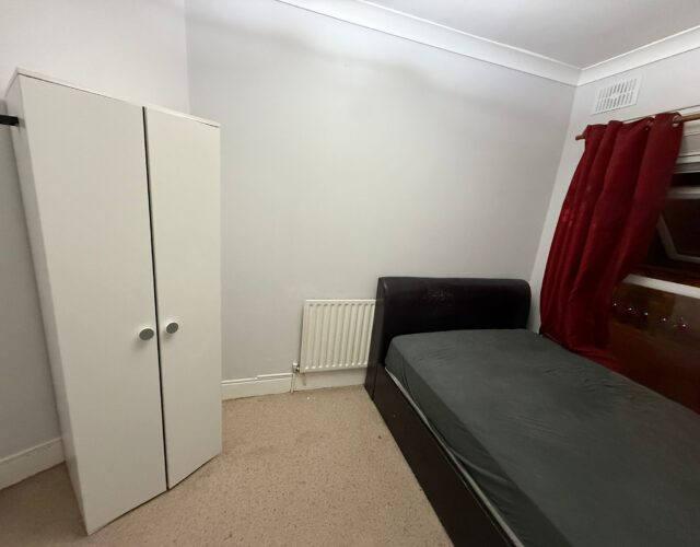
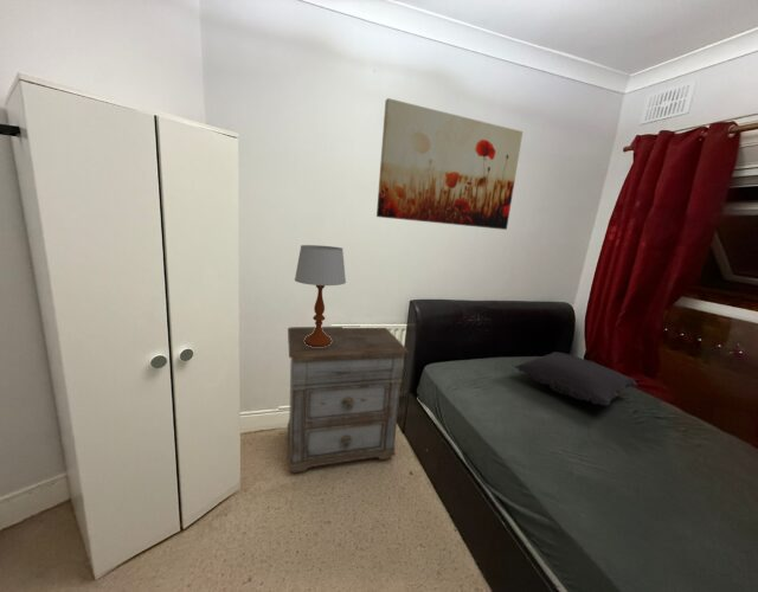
+ pillow [514,350,638,407]
+ wall art [375,97,523,231]
+ table lamp [294,244,347,347]
+ nightstand [287,326,410,475]
